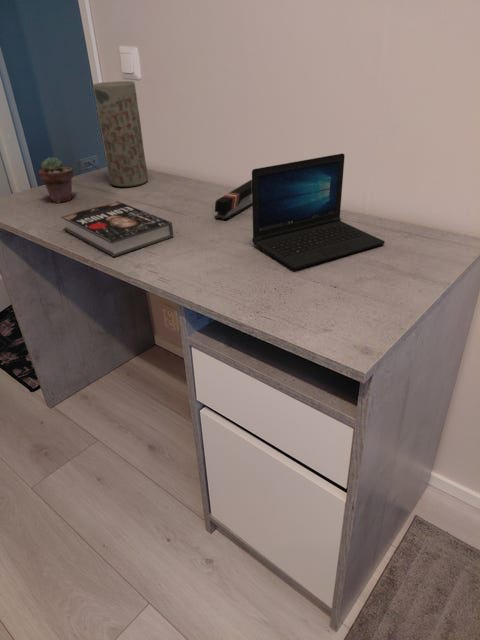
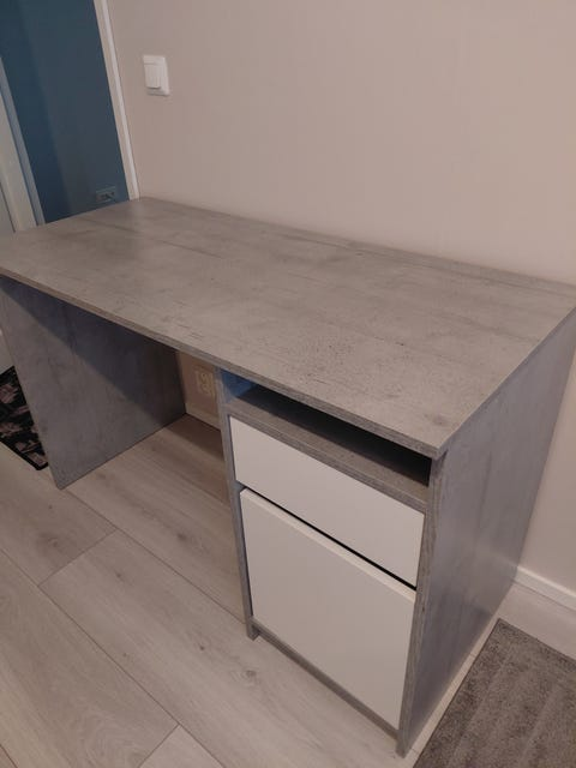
- stapler [214,179,252,221]
- potted succulent [38,156,74,204]
- book [60,200,174,258]
- laptop [251,152,386,270]
- vase [92,80,149,188]
